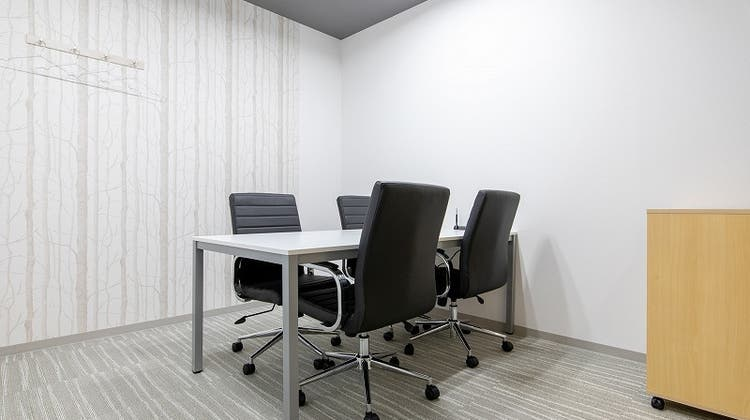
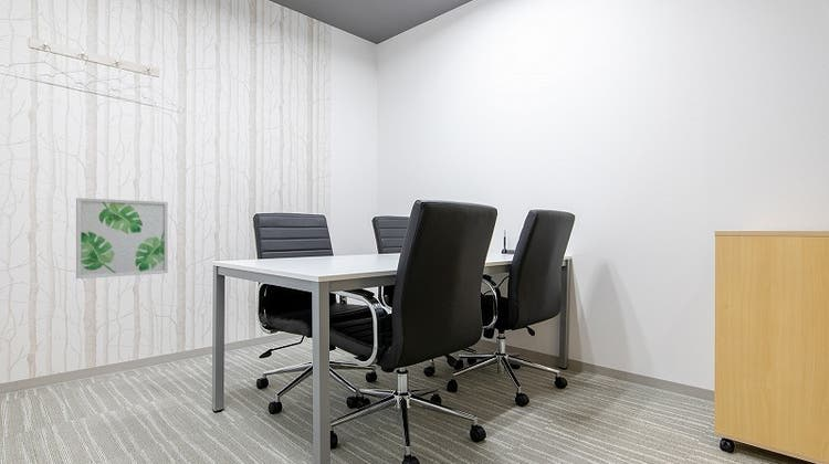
+ wall art [75,197,169,280]
